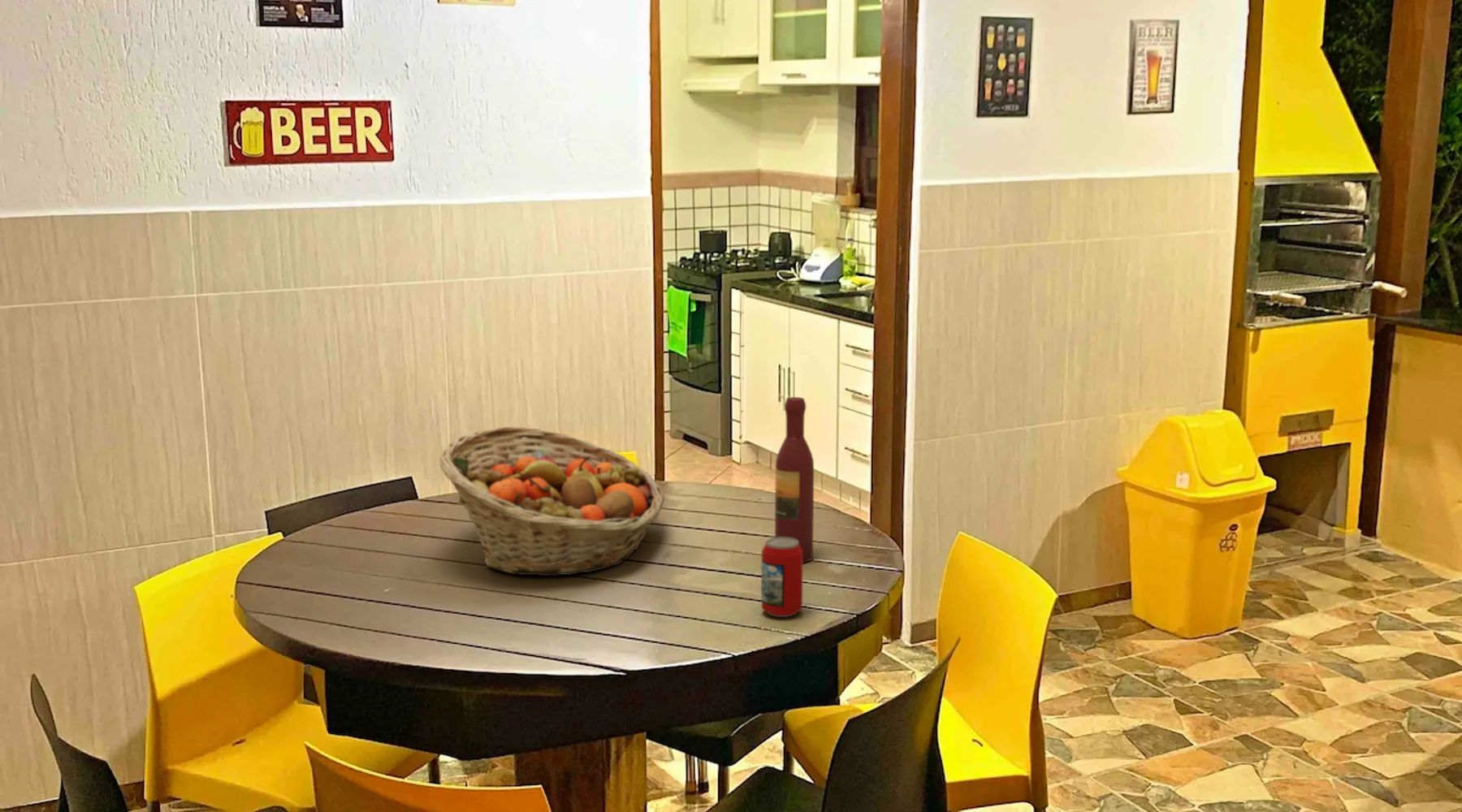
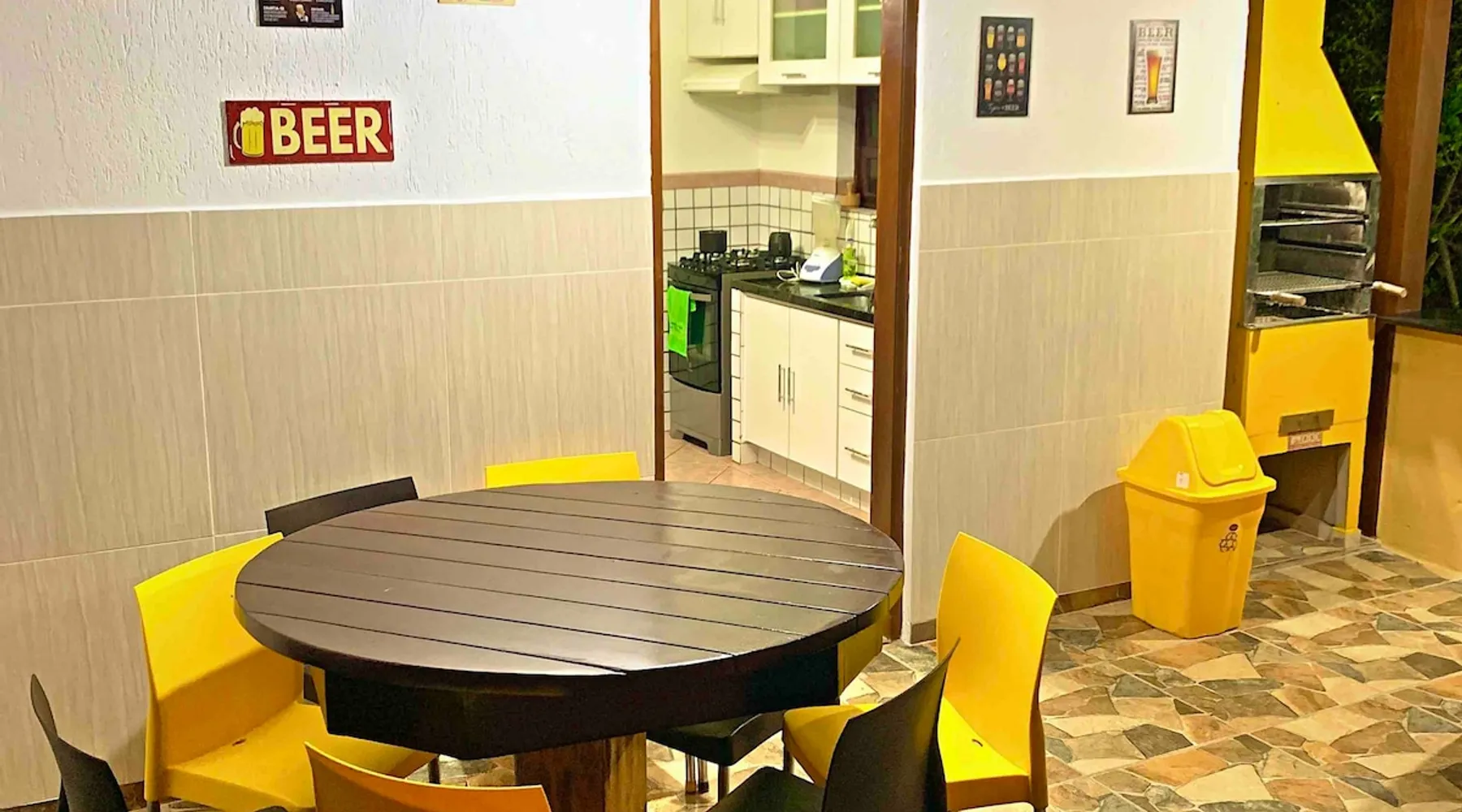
- wine bottle [774,396,815,564]
- beverage can [760,537,803,618]
- fruit basket [439,425,665,577]
